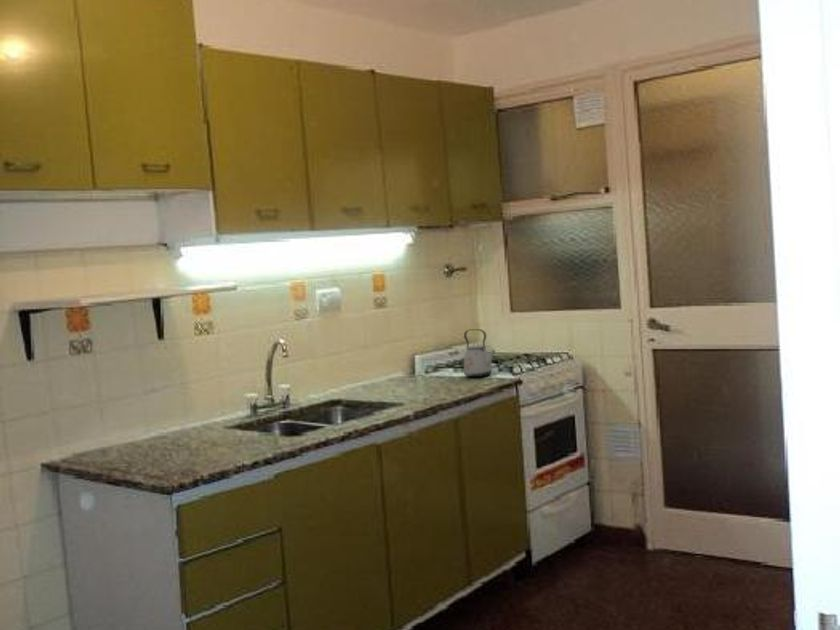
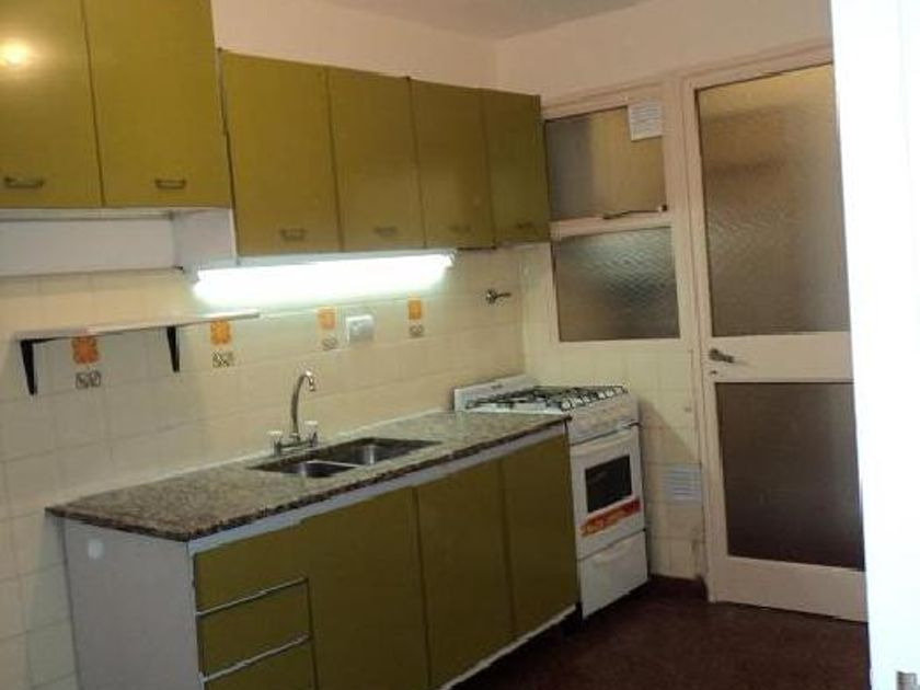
- kettle [463,328,497,378]
